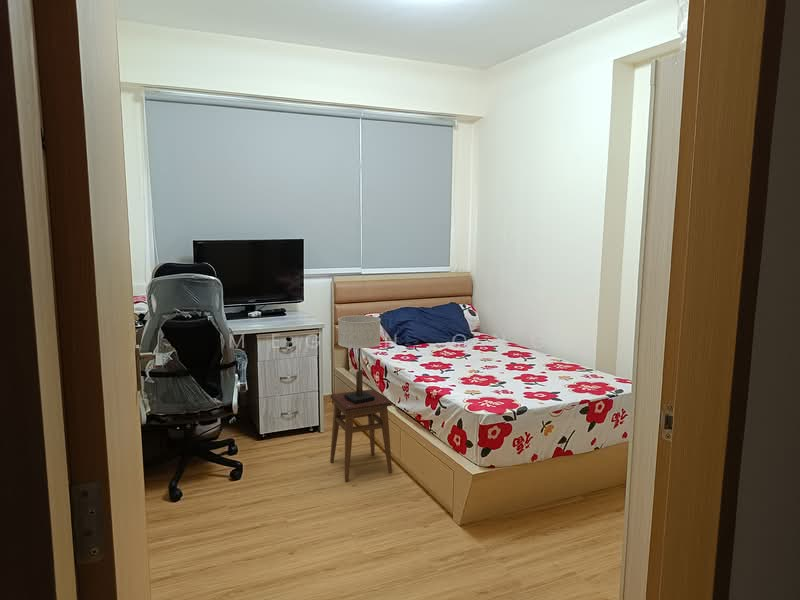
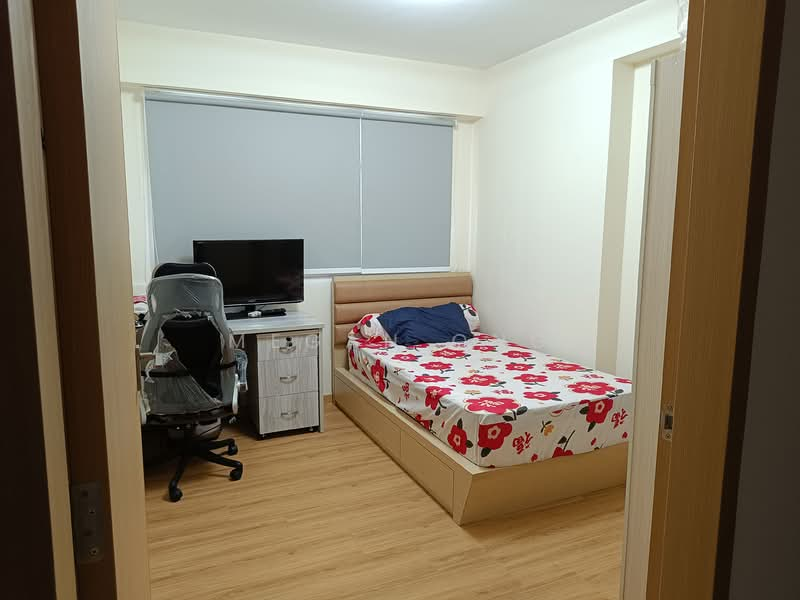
- stool [329,388,393,482]
- table lamp [337,315,382,404]
